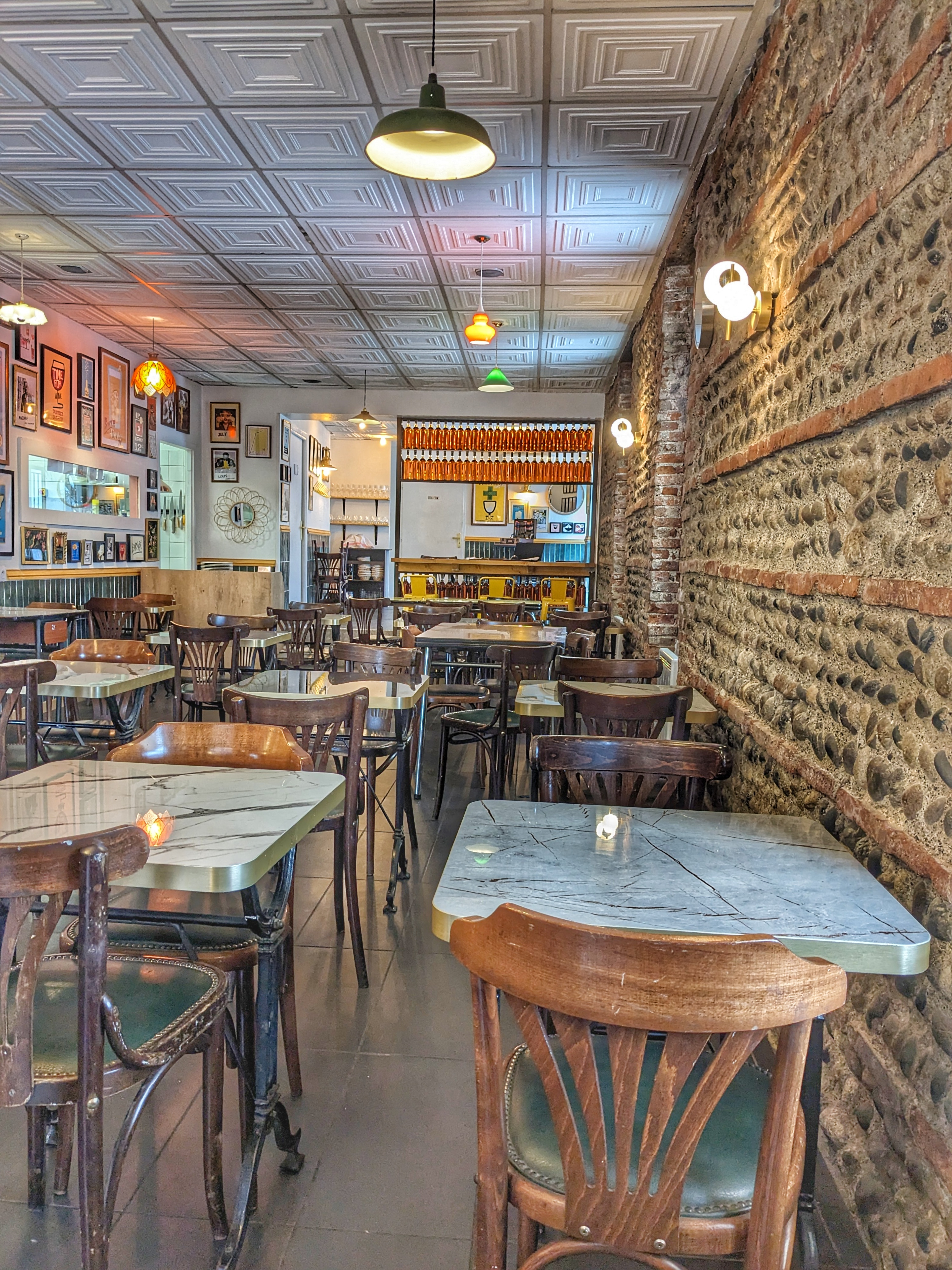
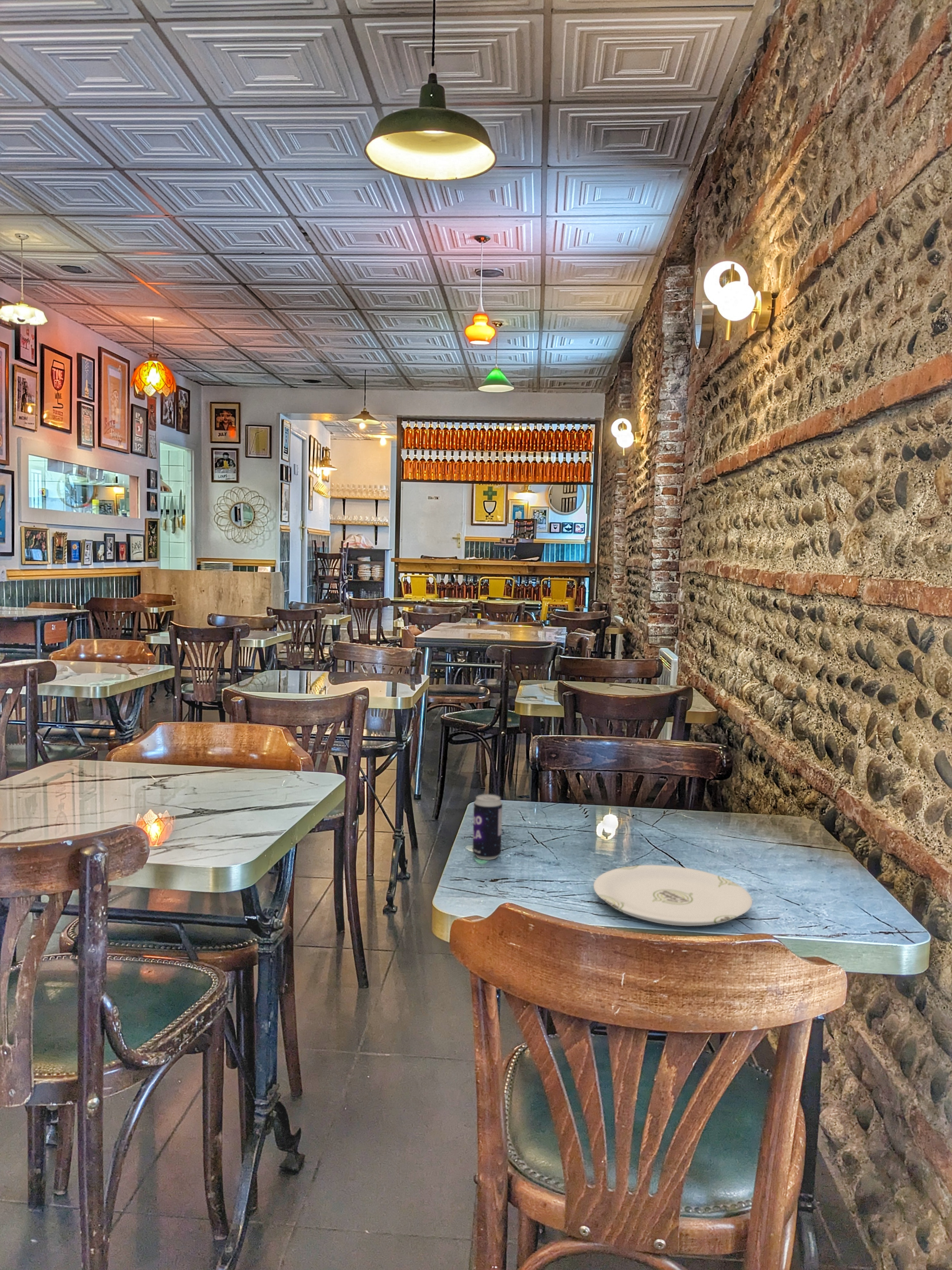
+ plate [593,865,753,926]
+ beverage can [472,794,503,860]
